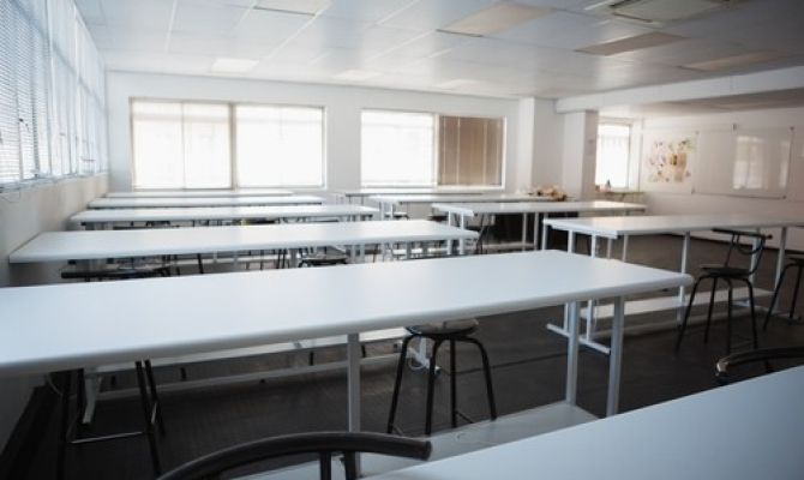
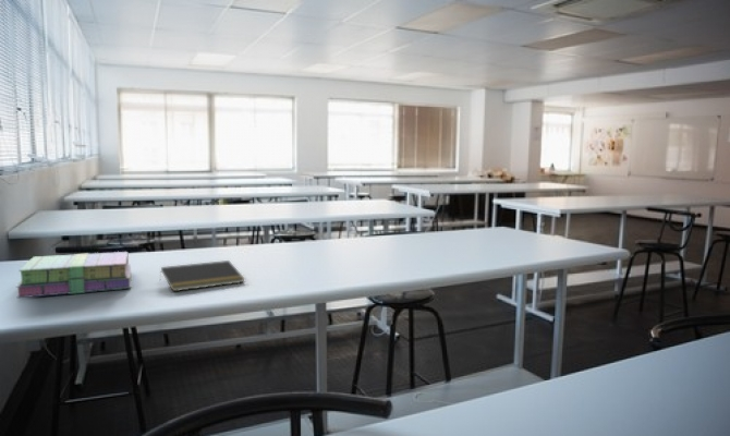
+ books [15,251,132,299]
+ notepad [159,259,246,292]
